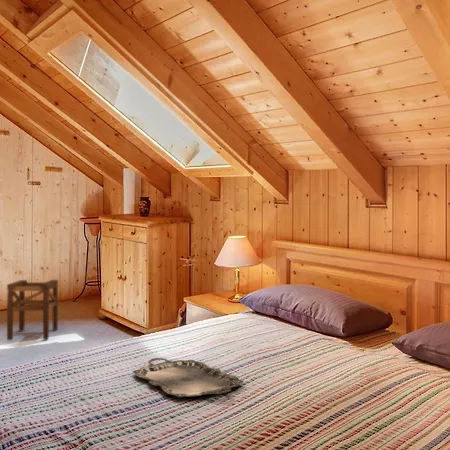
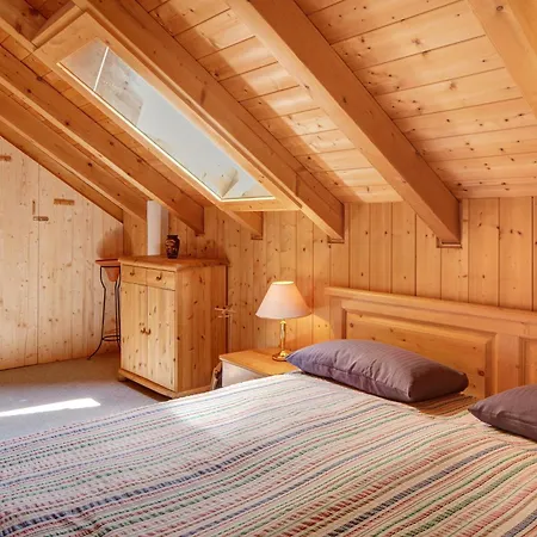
- serving tray [132,357,245,398]
- stool [6,279,59,341]
